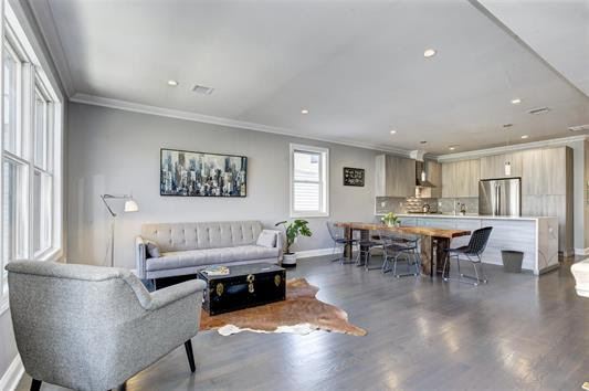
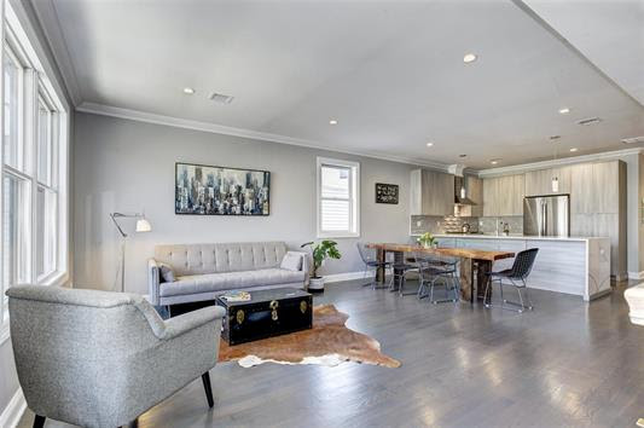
- bucket [499,250,525,274]
